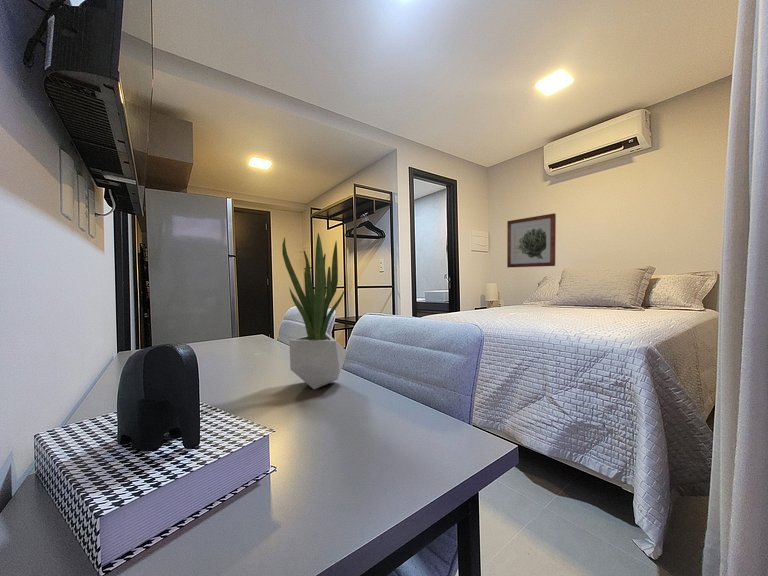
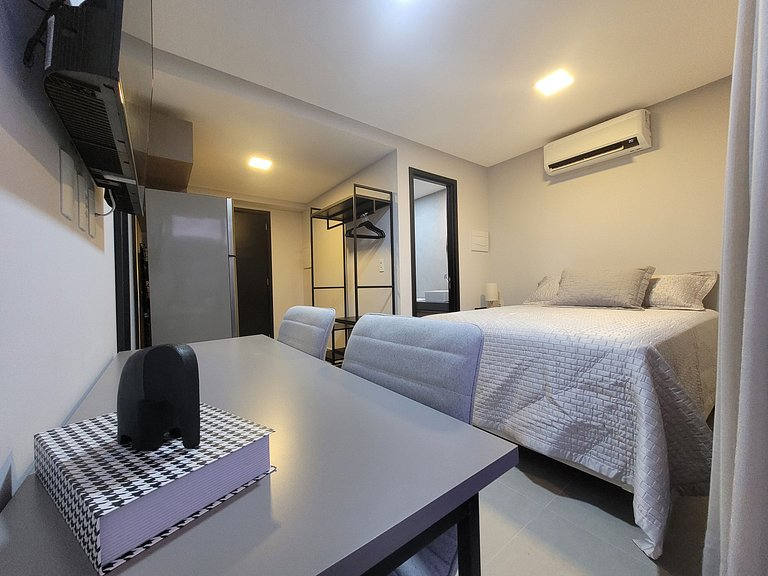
- wall art [506,213,557,268]
- potted plant [281,232,348,390]
